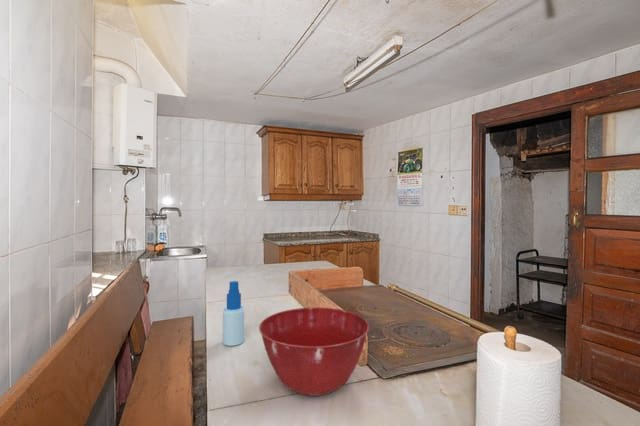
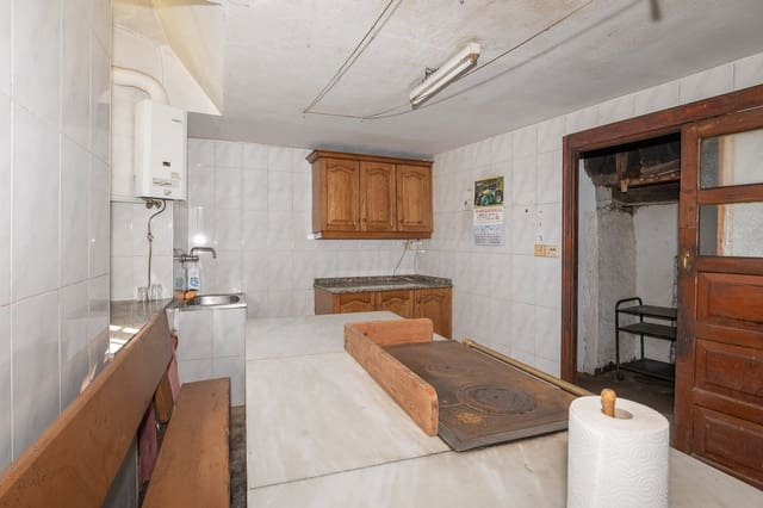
- spray bottle [222,280,245,347]
- mixing bowl [258,307,370,397]
